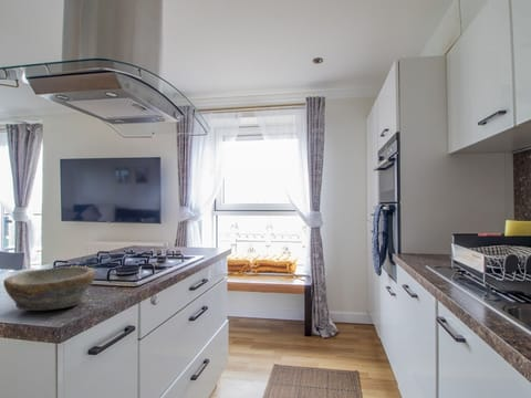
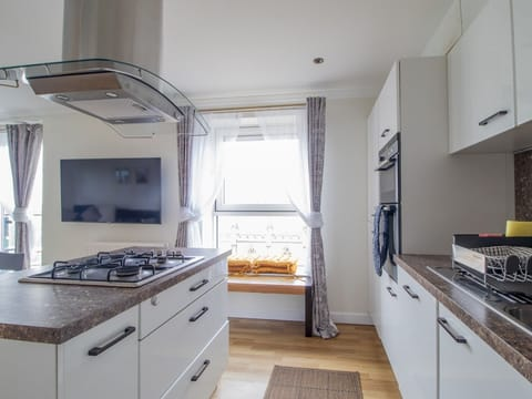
- bowl [2,265,96,312]
